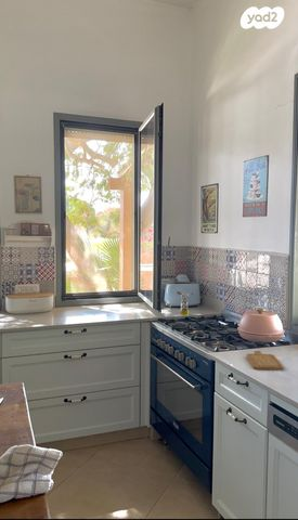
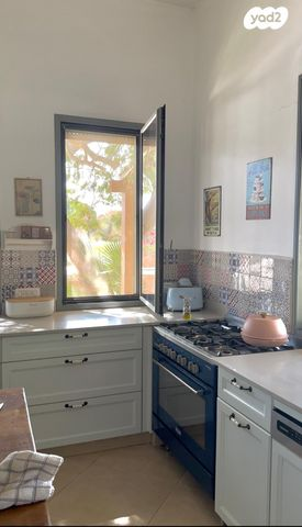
- chopping board [245,350,285,370]
